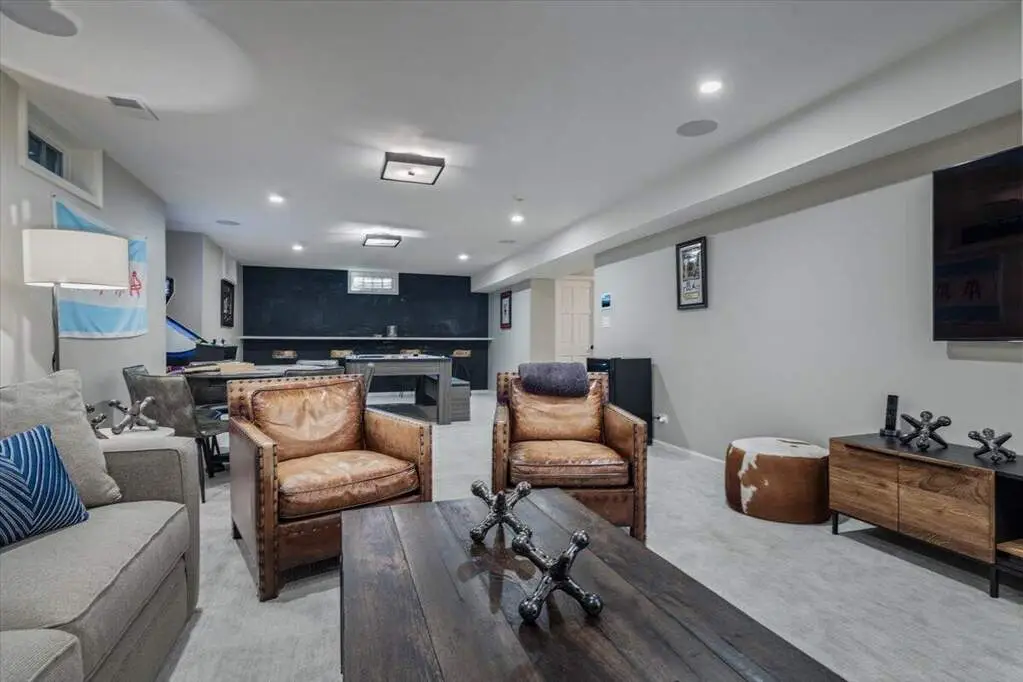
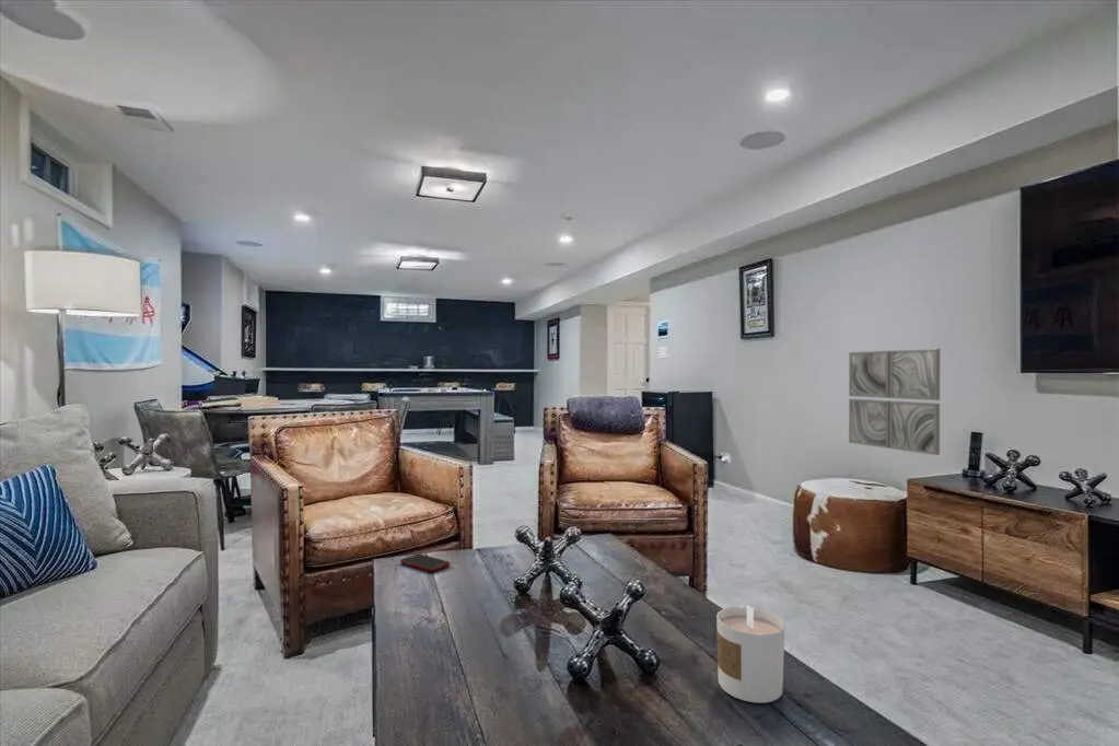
+ wall art [848,348,941,456]
+ candle [715,604,785,704]
+ cell phone [399,552,451,573]
